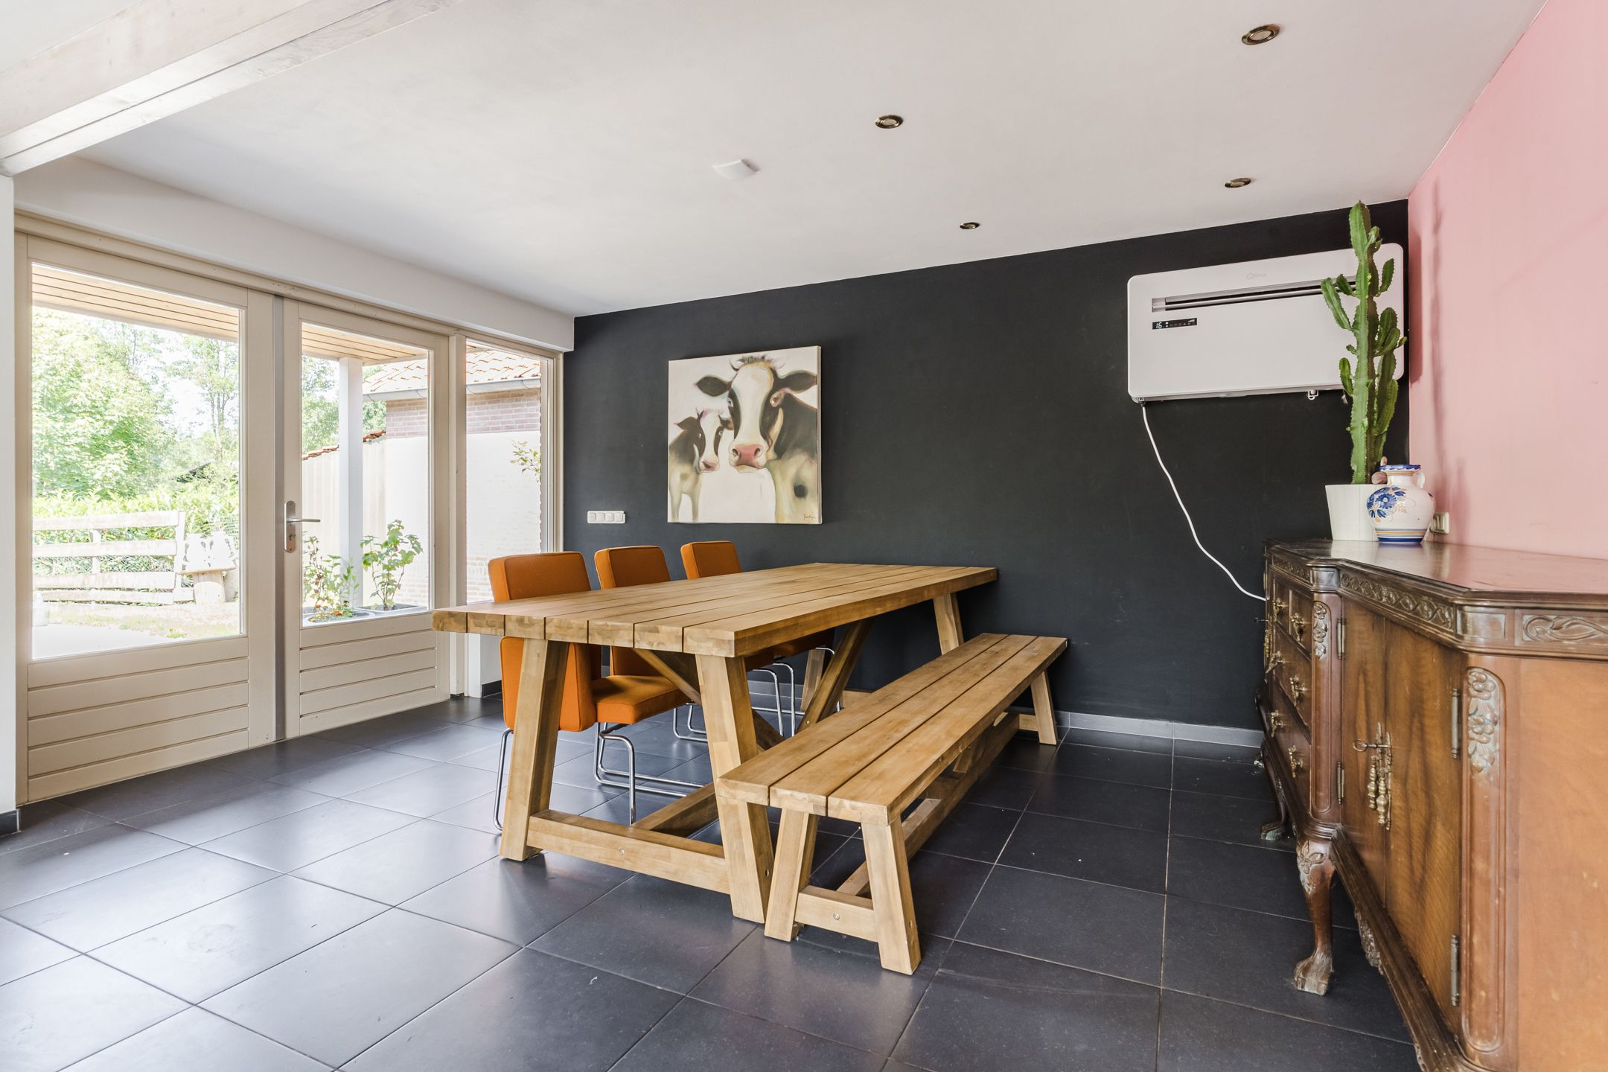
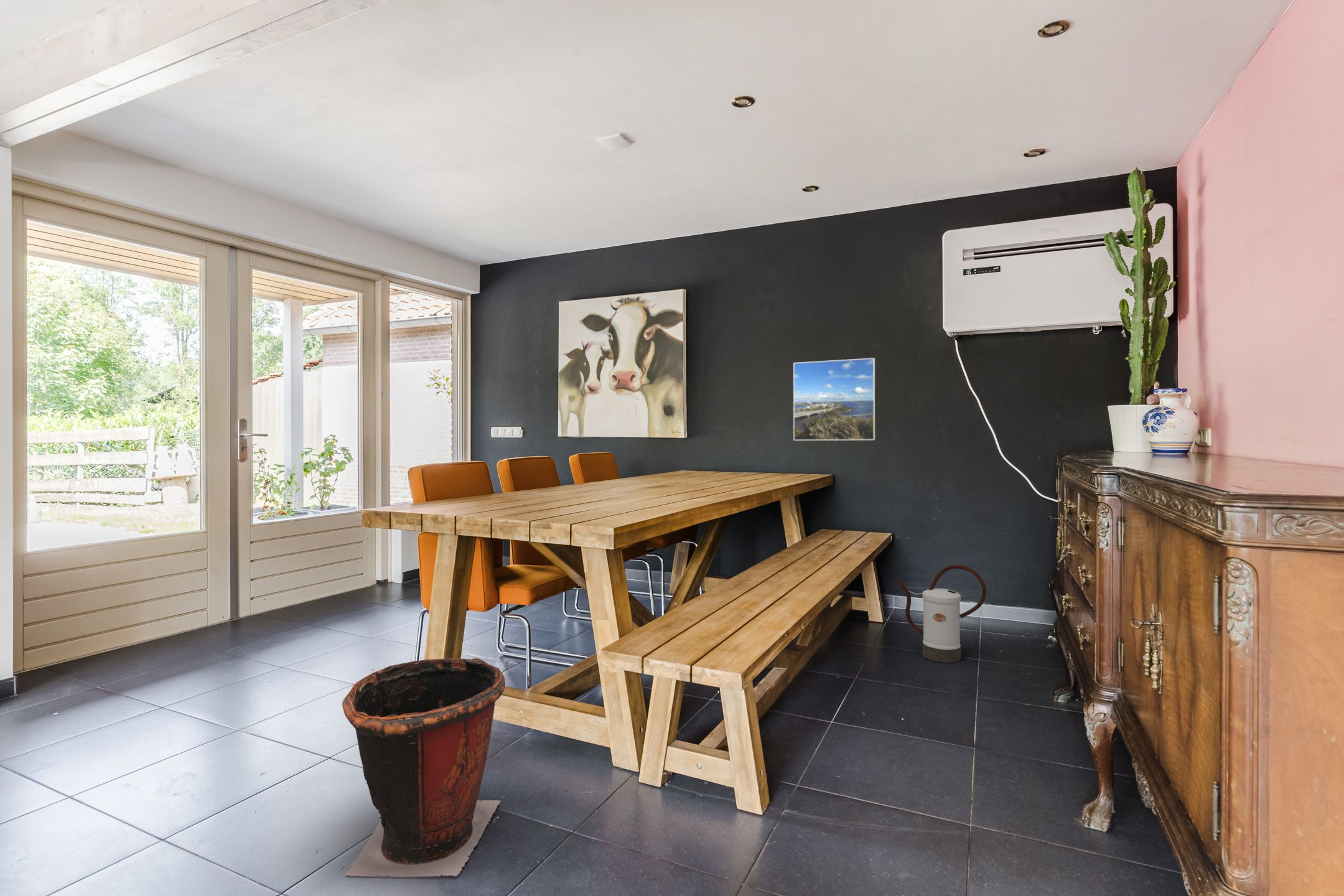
+ waste bin [342,645,509,877]
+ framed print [793,357,875,441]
+ watering can [896,564,987,663]
